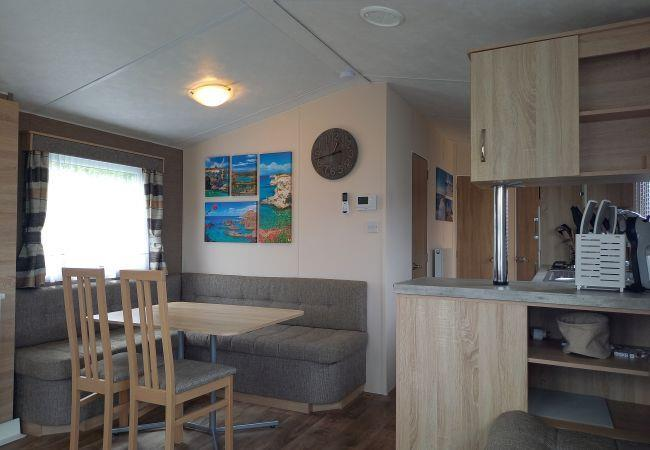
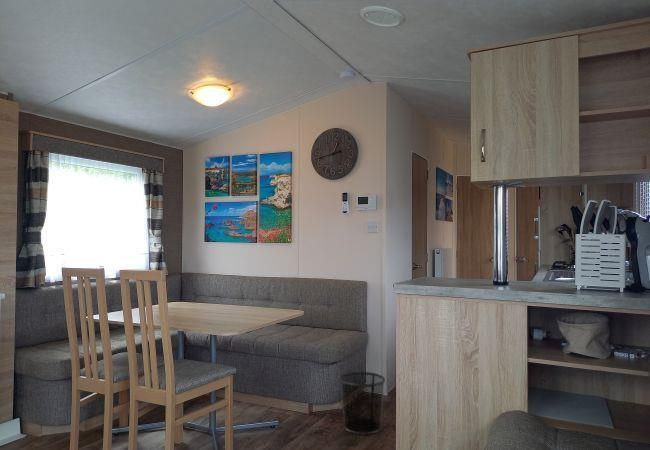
+ waste bin [339,371,386,436]
